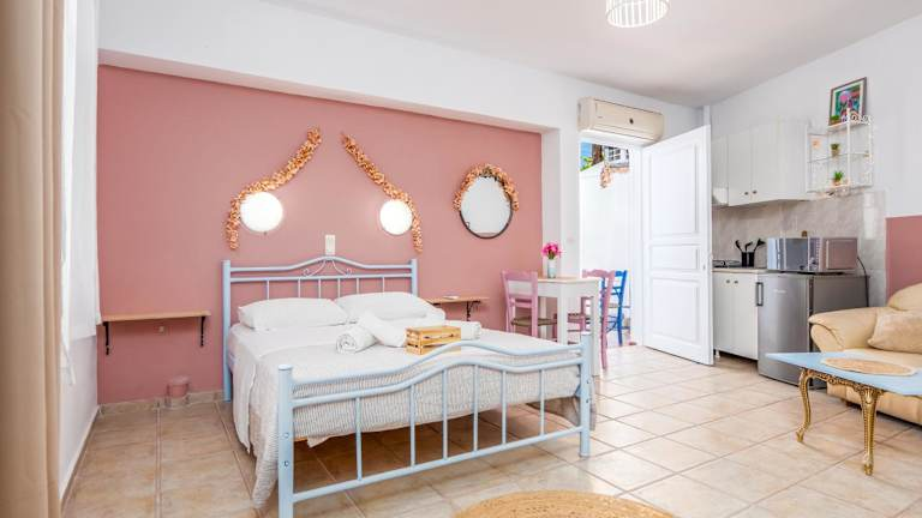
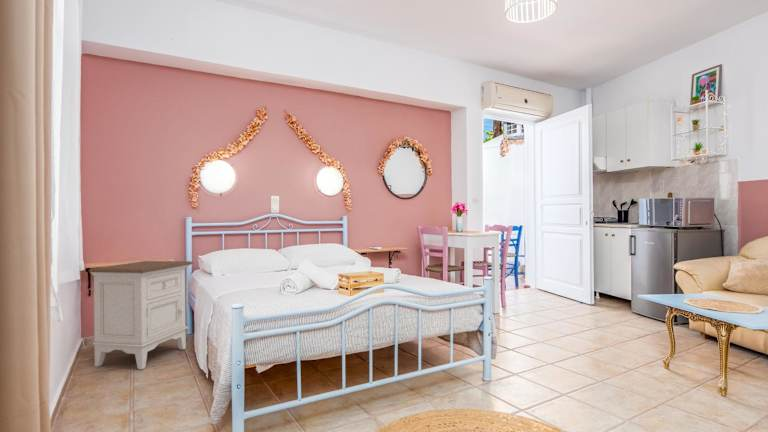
+ nightstand [88,260,194,370]
